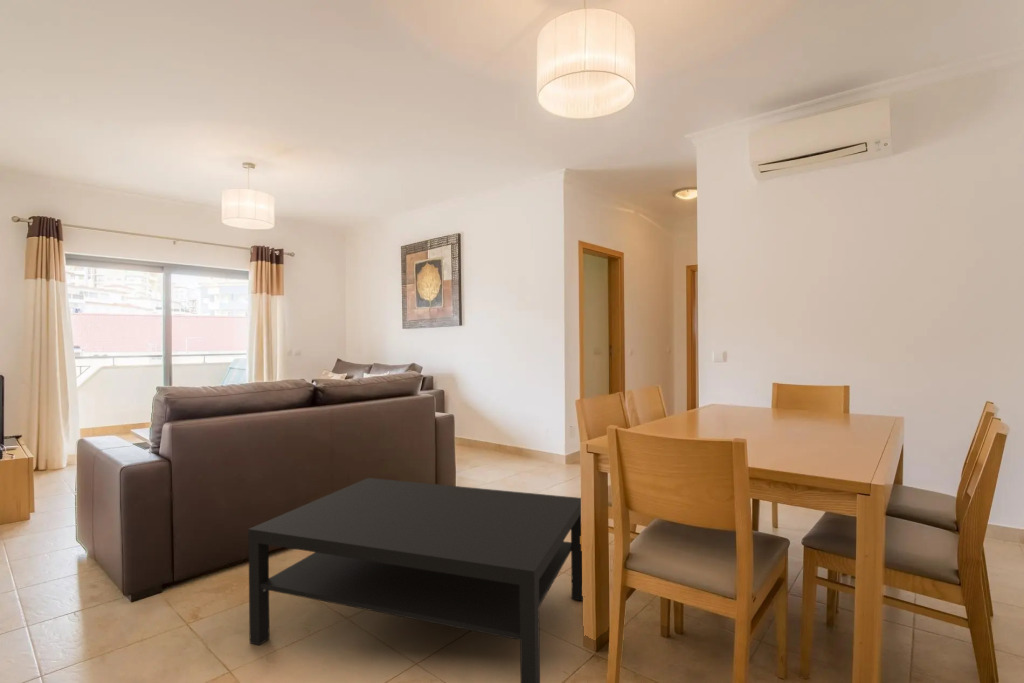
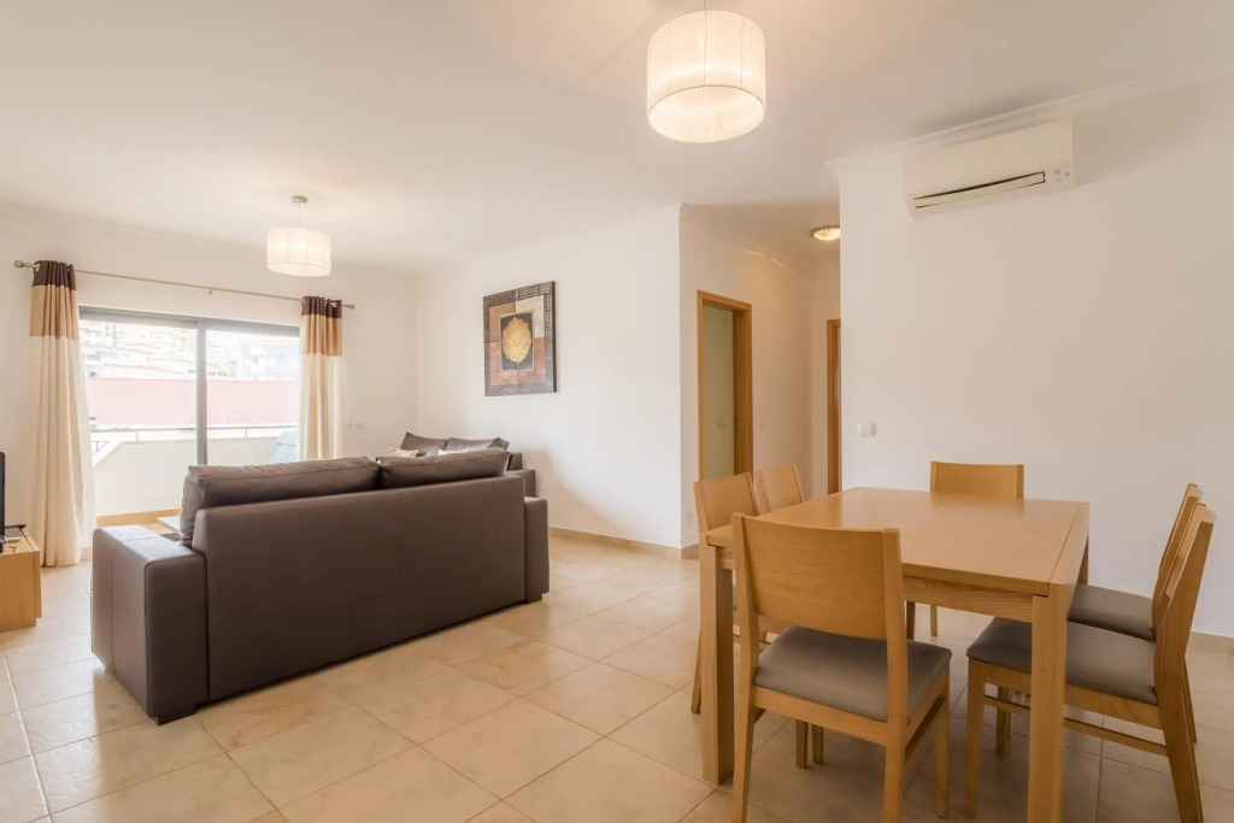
- coffee table [247,477,584,683]
